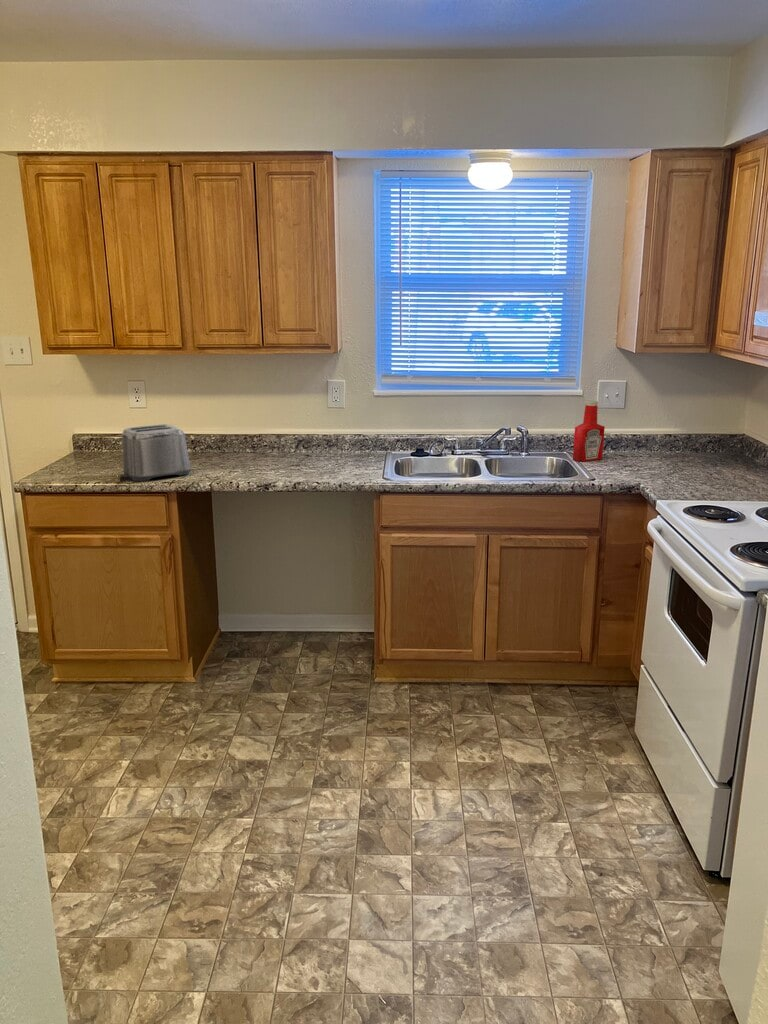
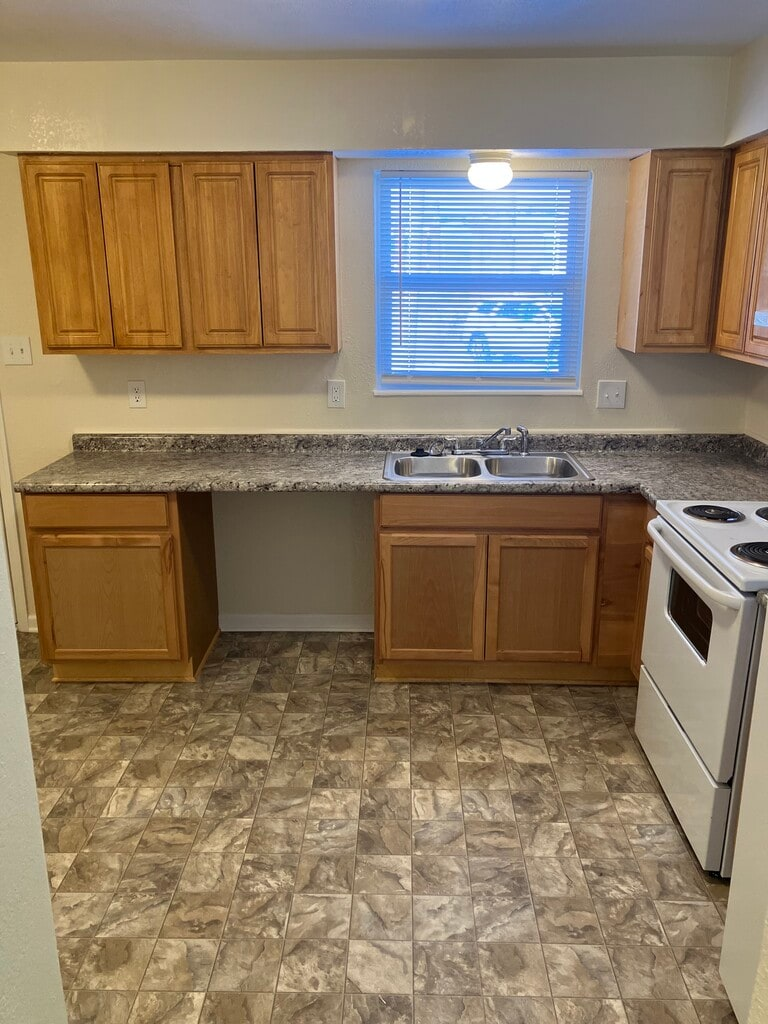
- toaster [117,423,191,482]
- soap bottle [572,399,606,463]
